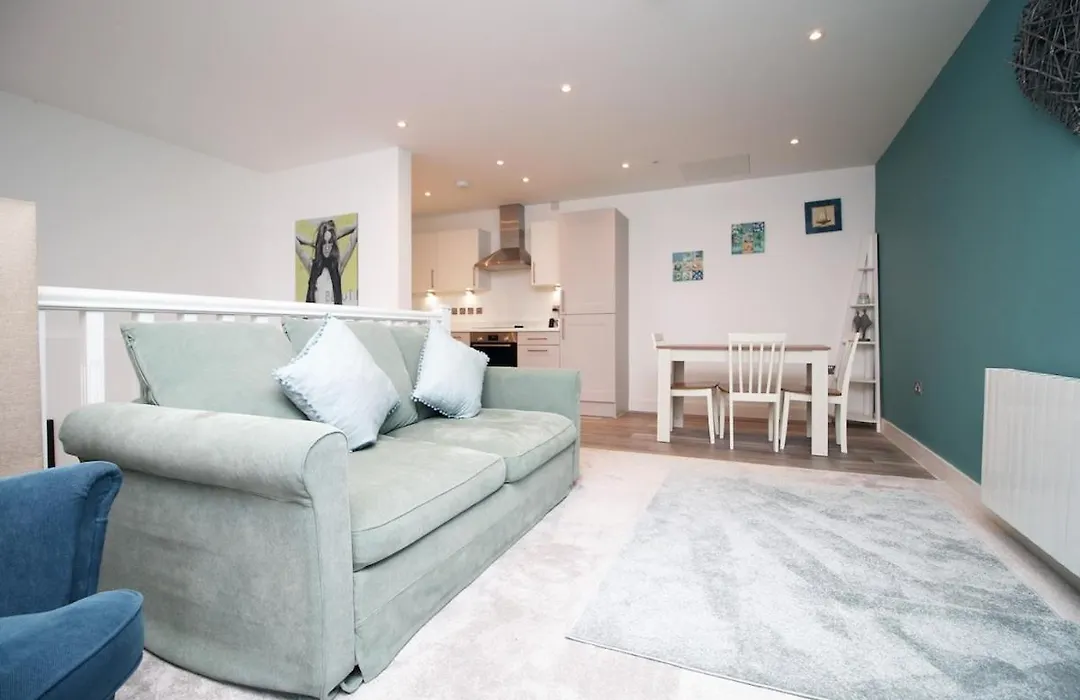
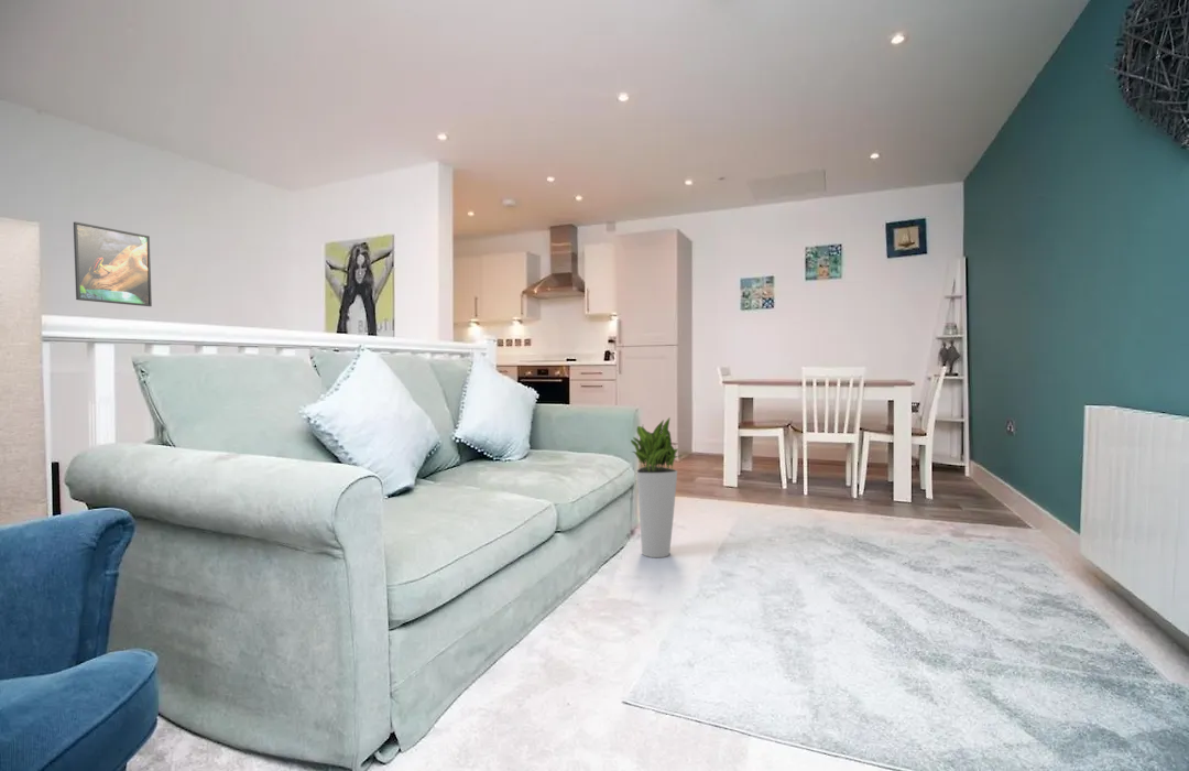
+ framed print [73,221,153,307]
+ planter [630,416,683,558]
